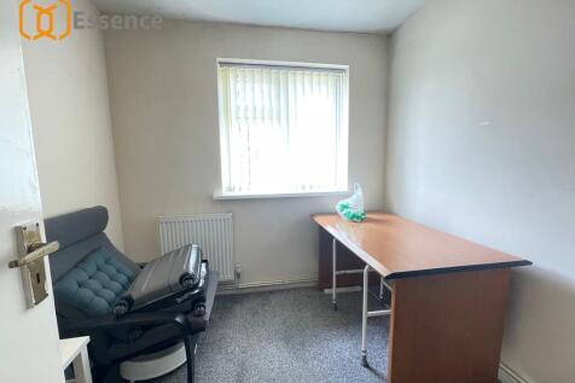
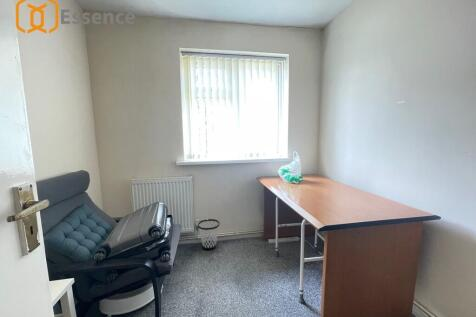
+ wastebasket [197,218,221,251]
